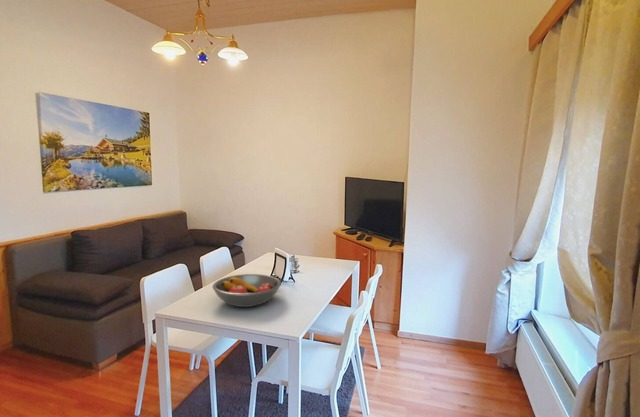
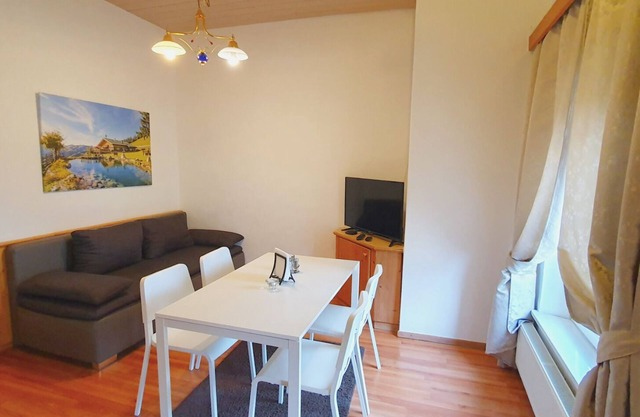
- fruit bowl [212,273,282,308]
